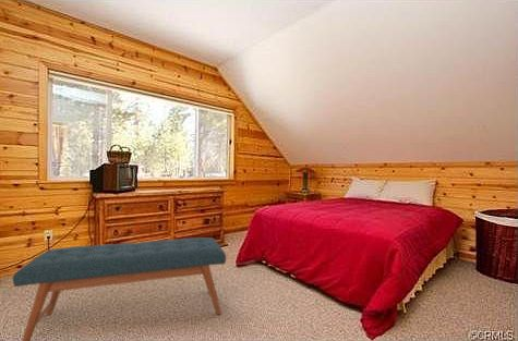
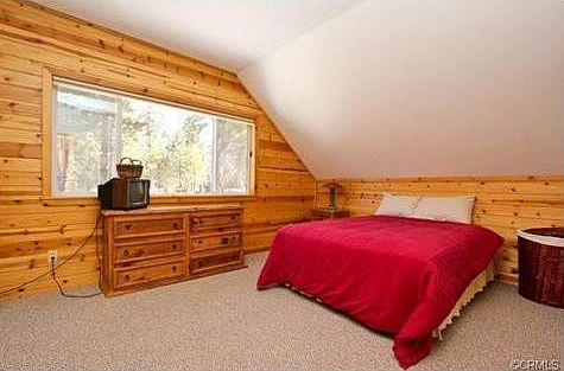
- bench [12,236,227,341]
